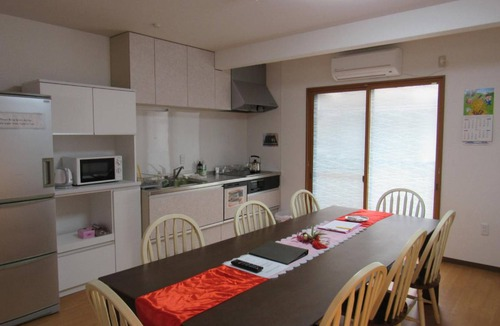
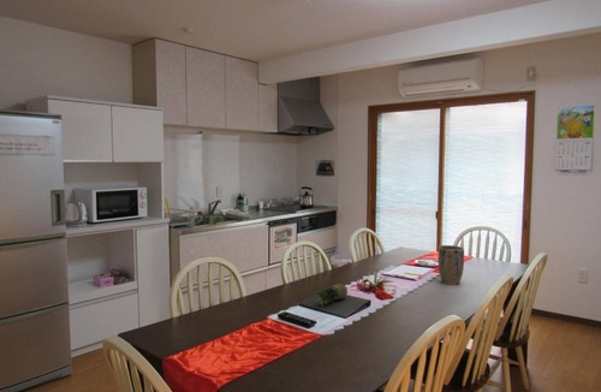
+ plant pot [436,244,465,286]
+ fruit [314,283,349,305]
